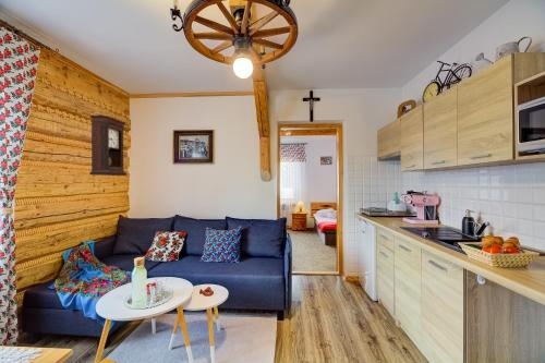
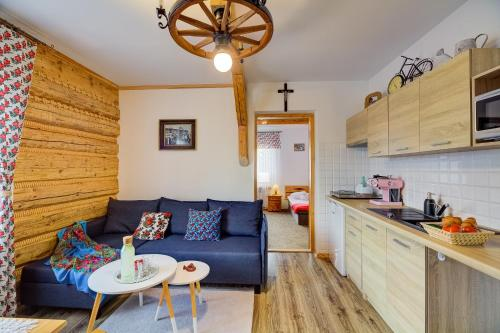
- pendulum clock [88,114,129,177]
